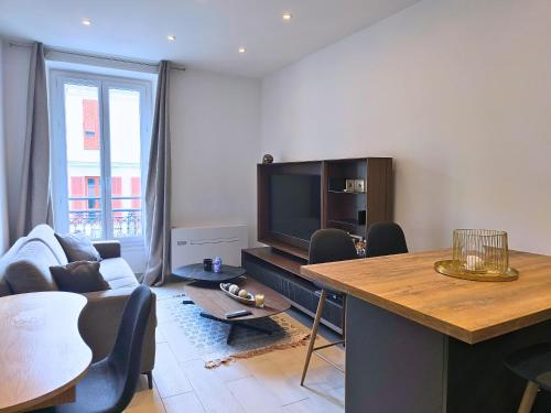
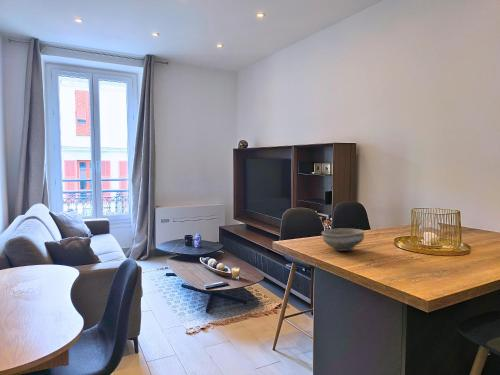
+ bowl [321,228,365,252]
